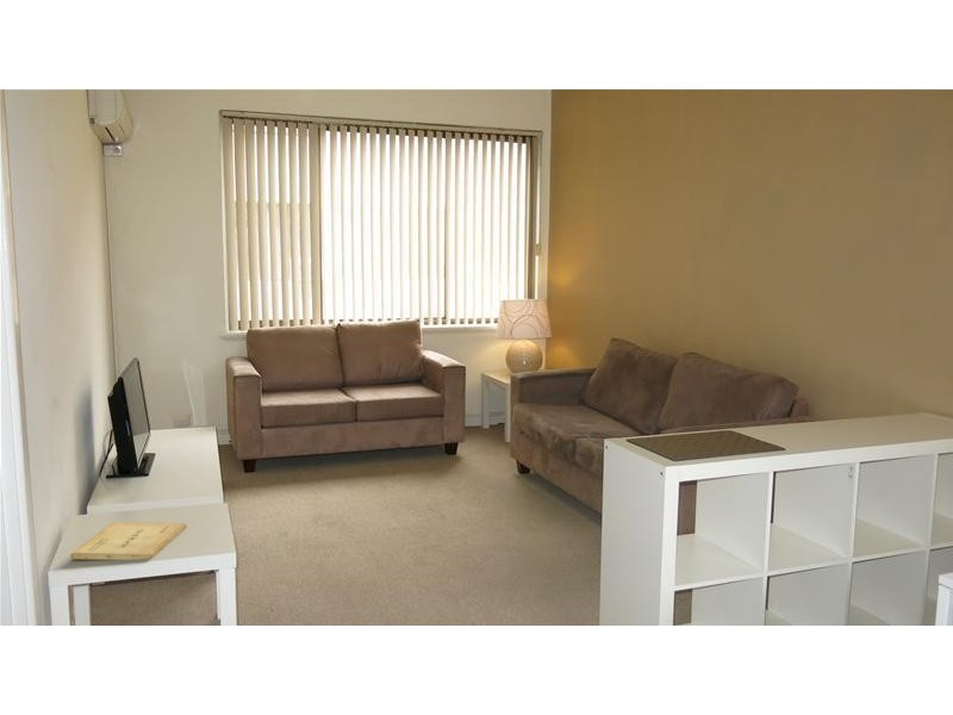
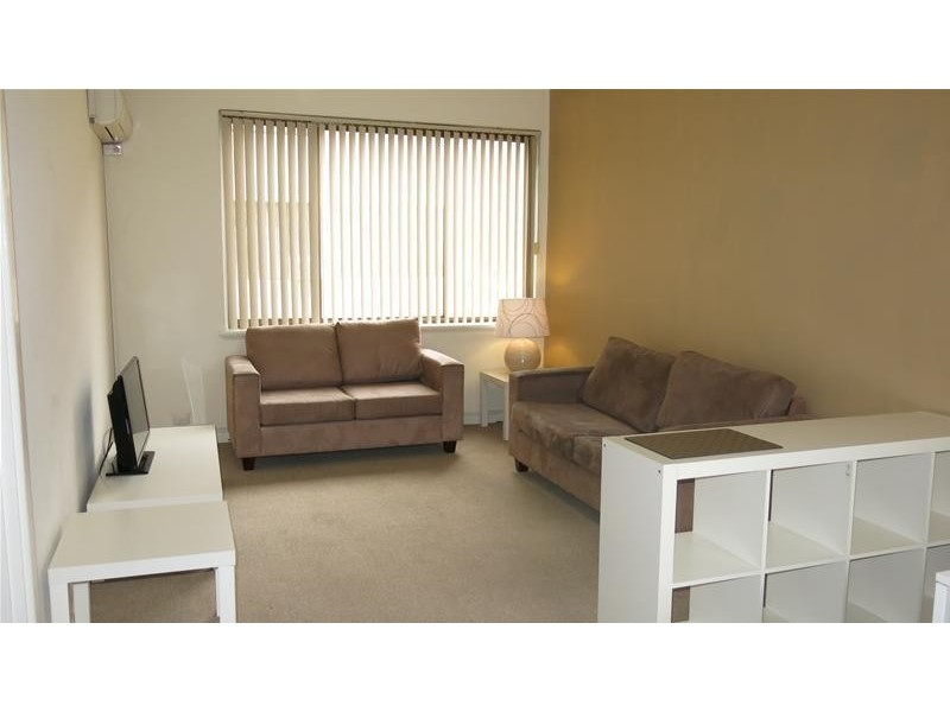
- book [69,521,187,561]
